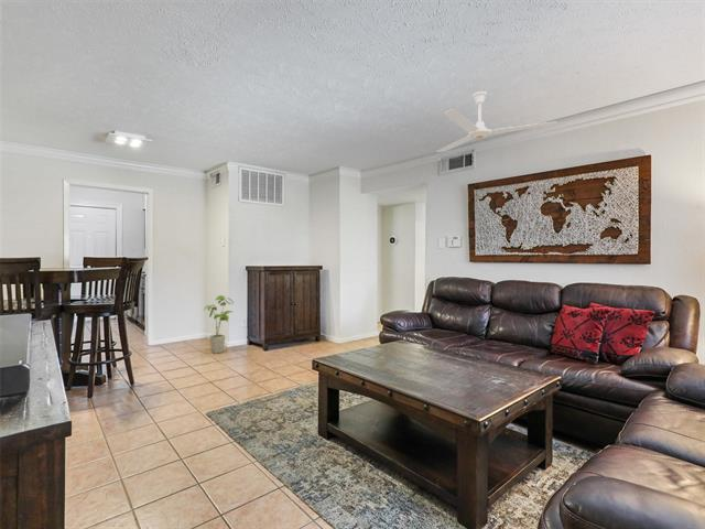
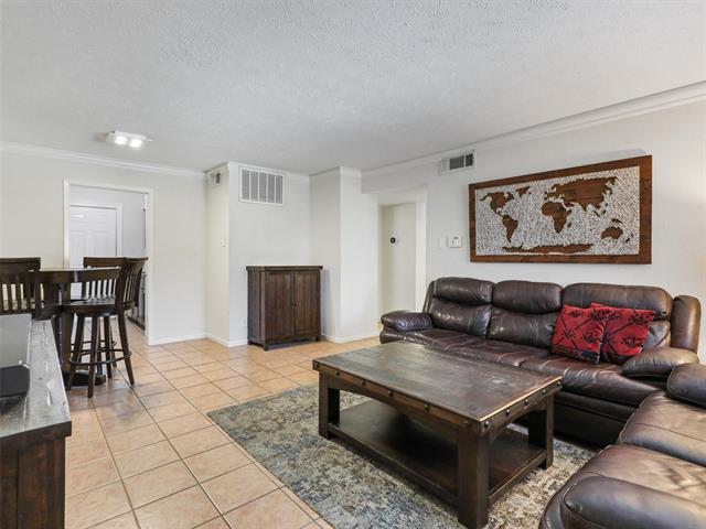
- house plant [203,294,235,355]
- ceiling fan [435,90,558,153]
